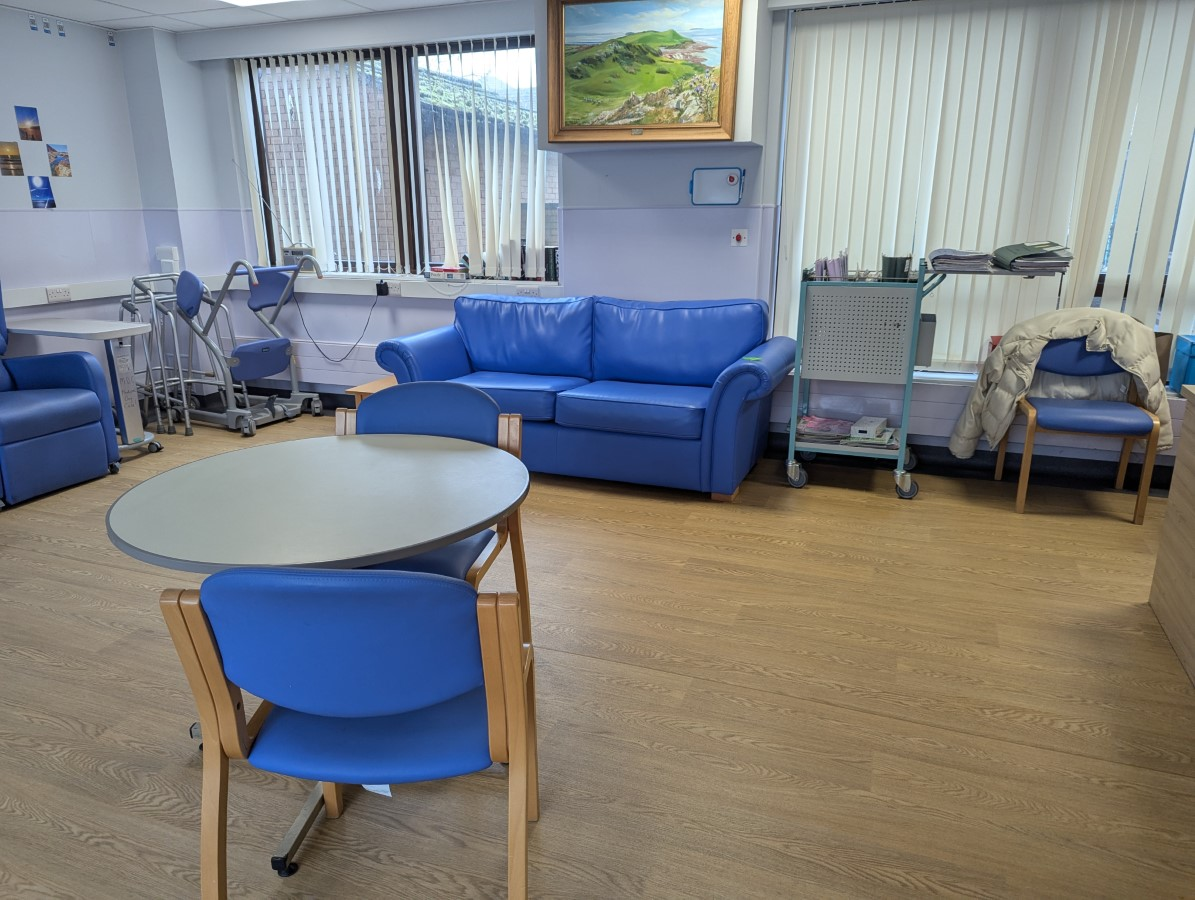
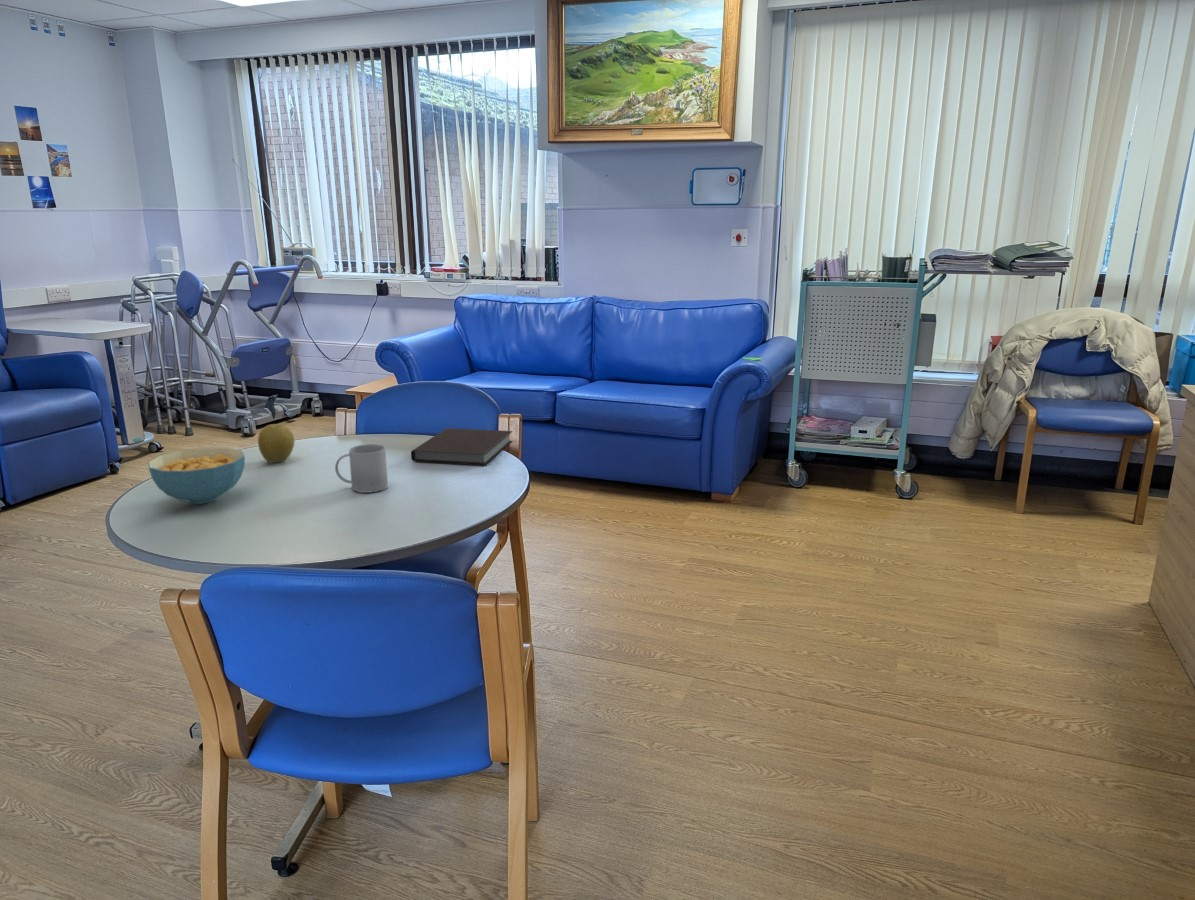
+ fruit [257,423,295,464]
+ notebook [410,427,514,466]
+ mug [334,443,389,494]
+ cereal bowl [147,447,246,505]
